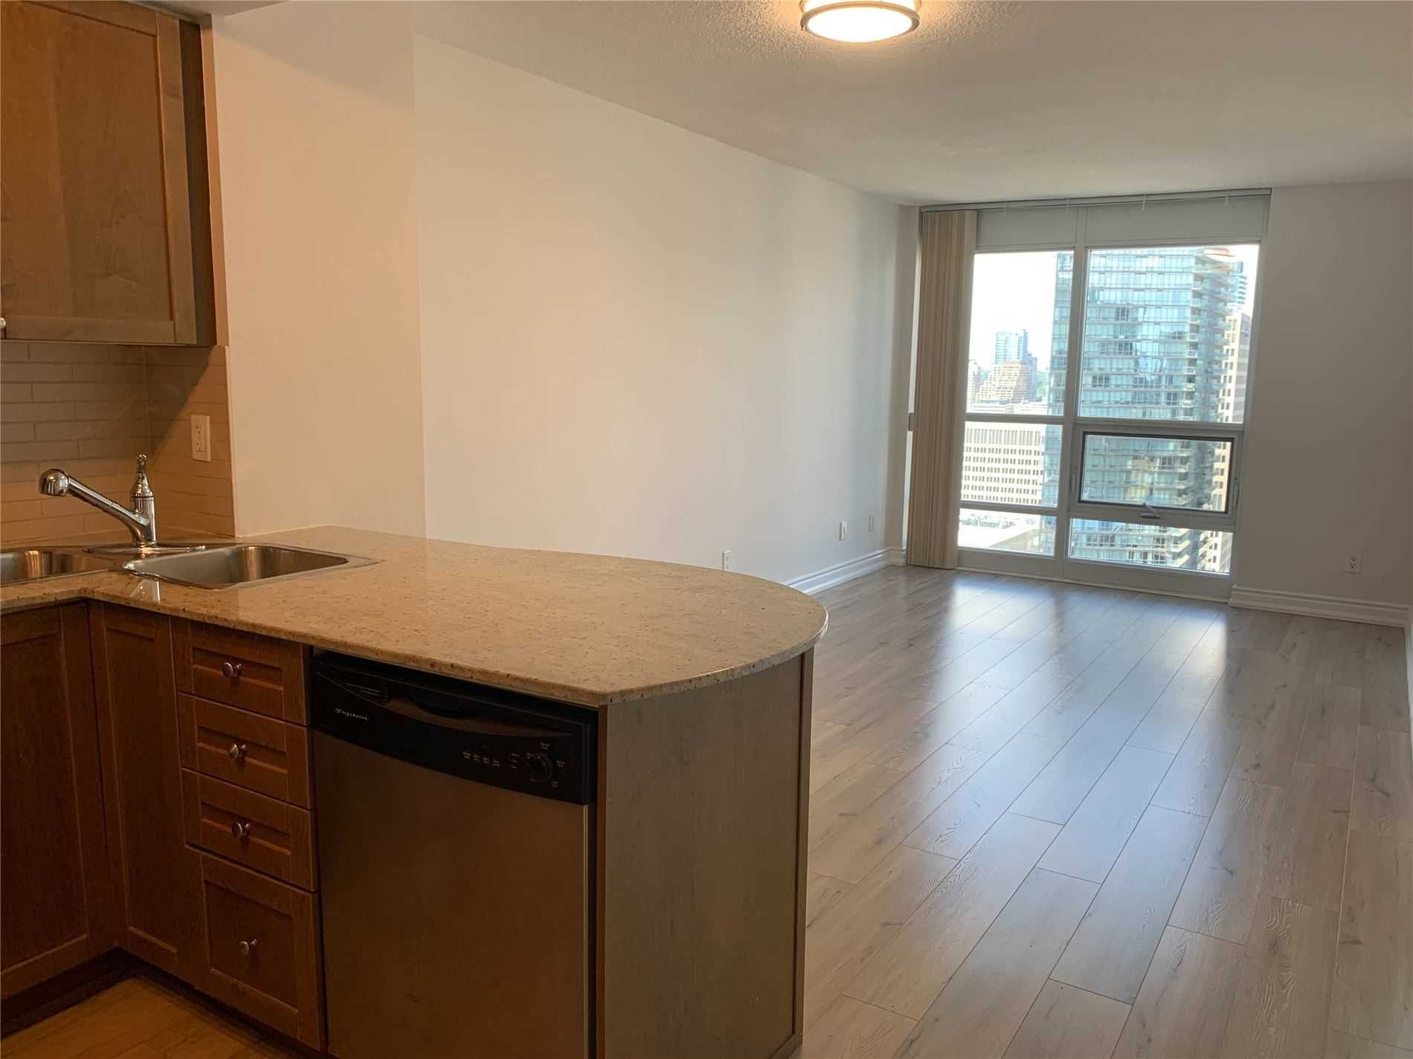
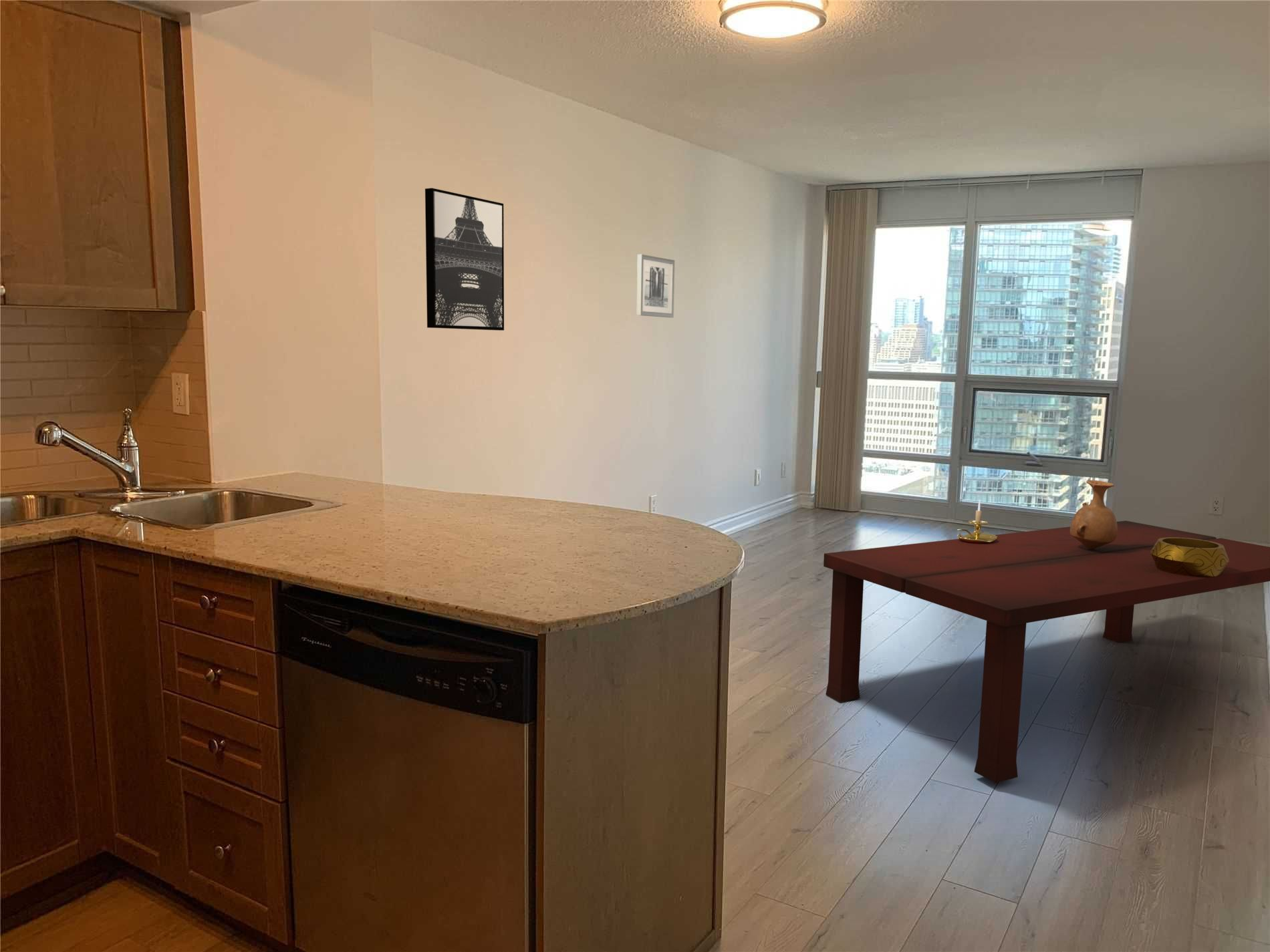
+ vase [1070,479,1118,549]
+ decorative bowl [1150,537,1229,577]
+ dining table [823,520,1270,784]
+ candle holder [957,499,997,544]
+ wall art [636,254,675,318]
+ wall art [424,187,505,331]
